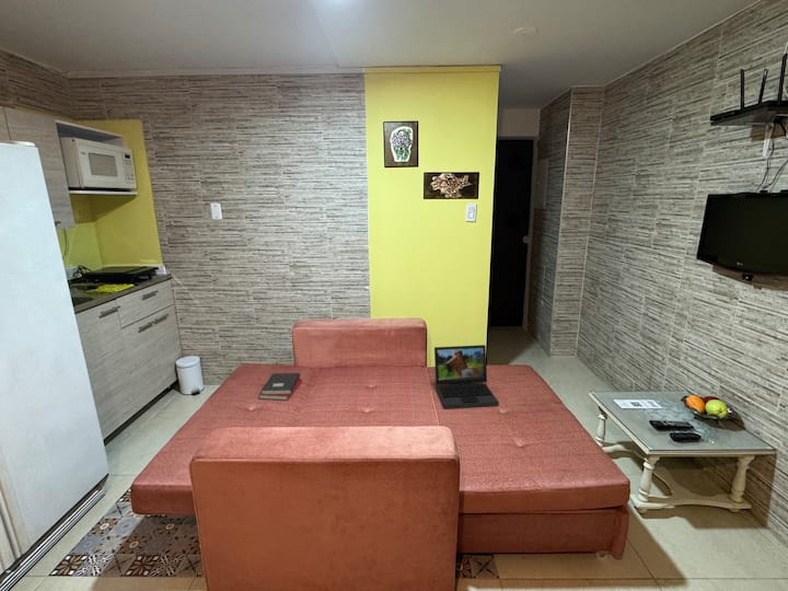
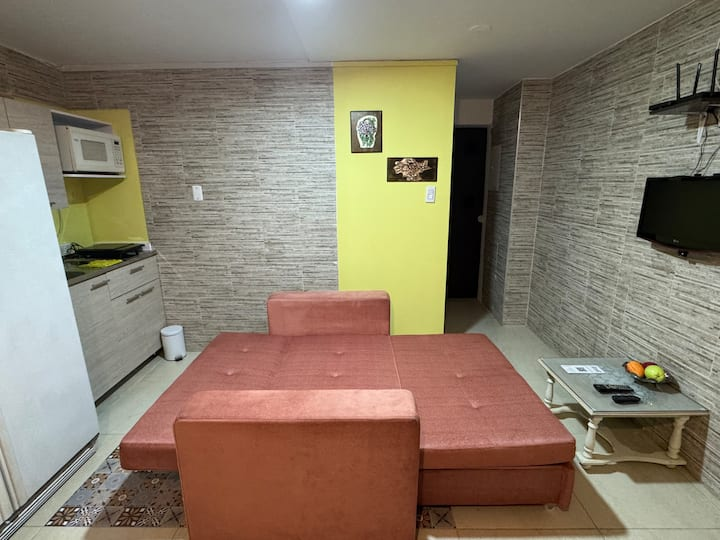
- laptop [433,344,500,410]
- hardback book [258,372,303,402]
